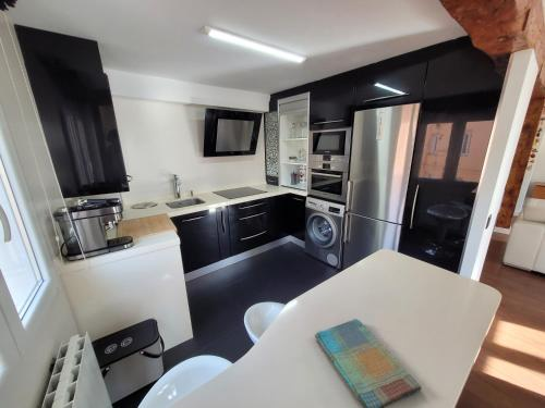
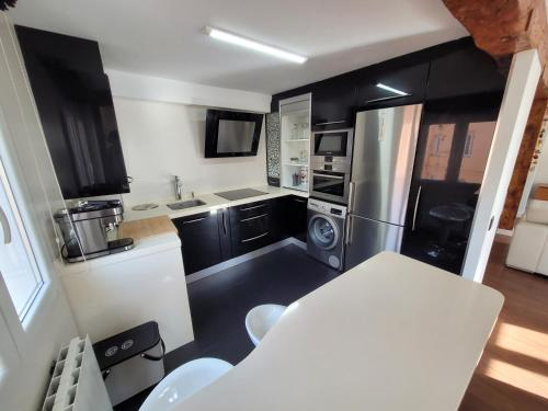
- dish towel [314,318,422,408]
